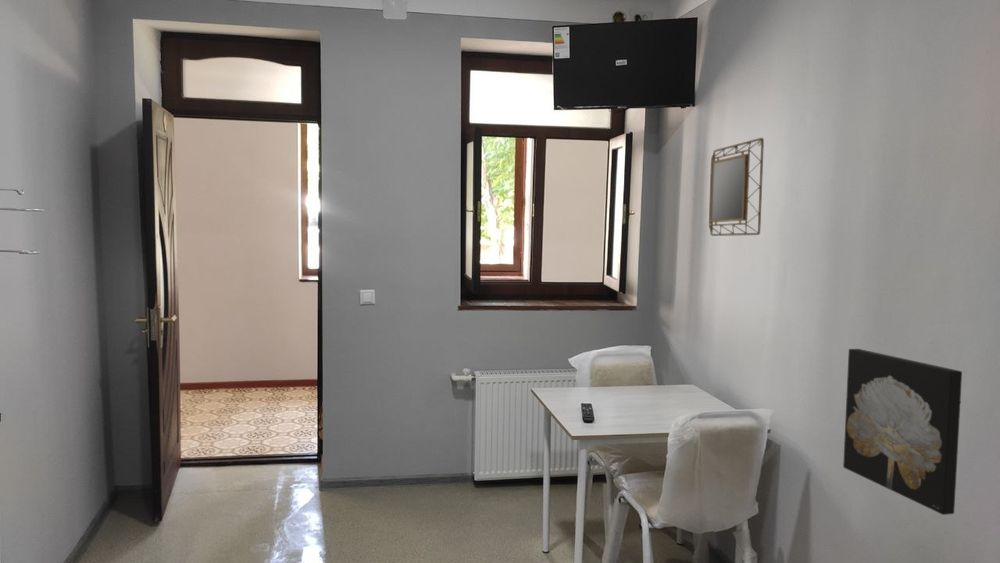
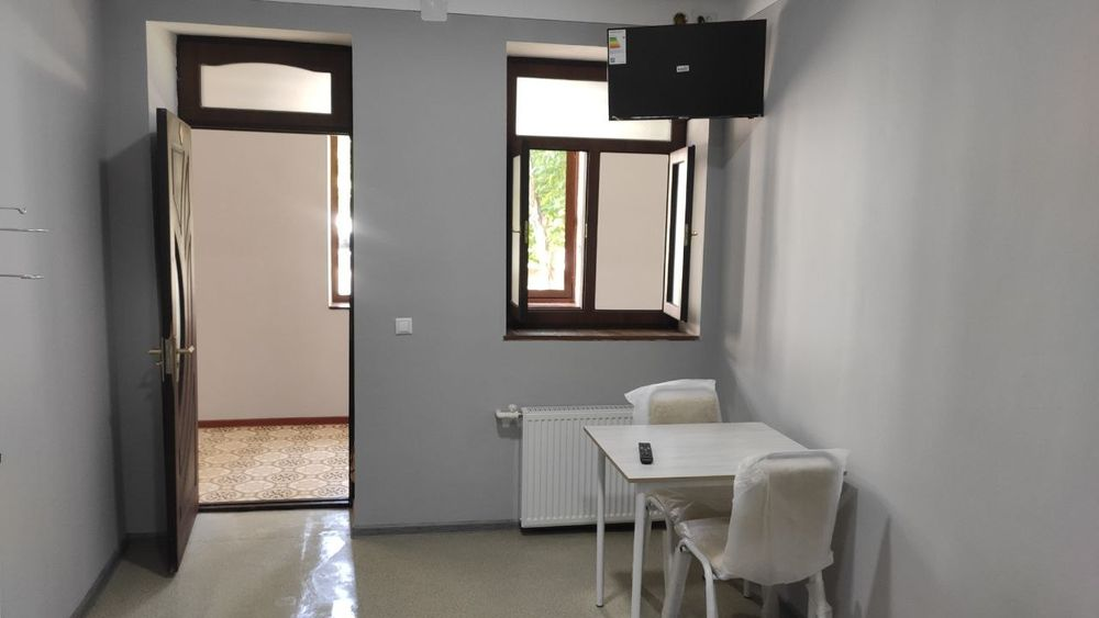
- wall art [842,348,963,516]
- home mirror [708,137,765,237]
